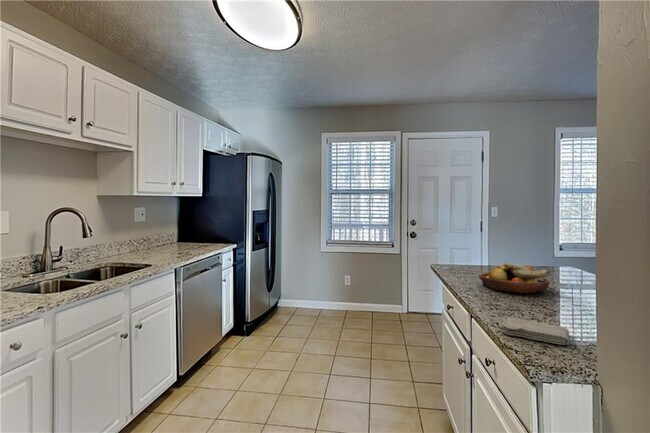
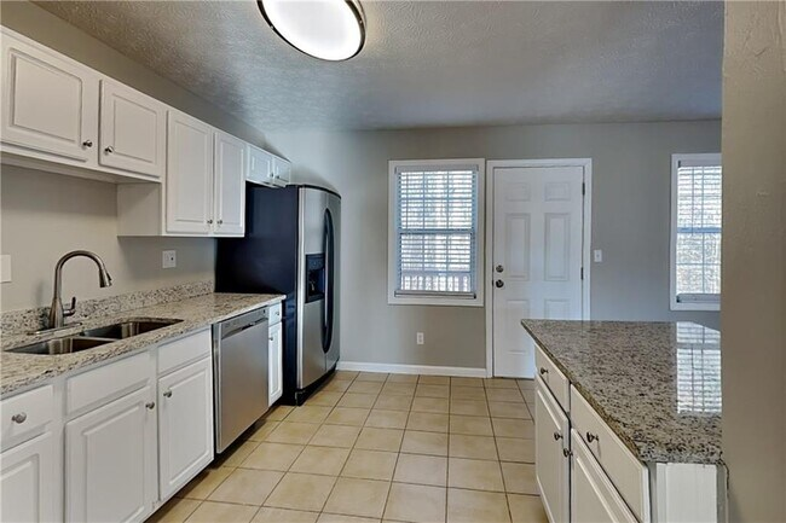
- fruit bowl [478,262,550,294]
- washcloth [498,316,571,346]
